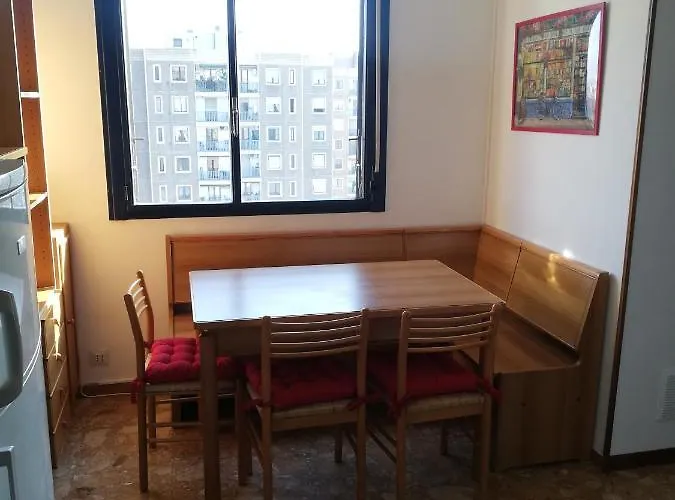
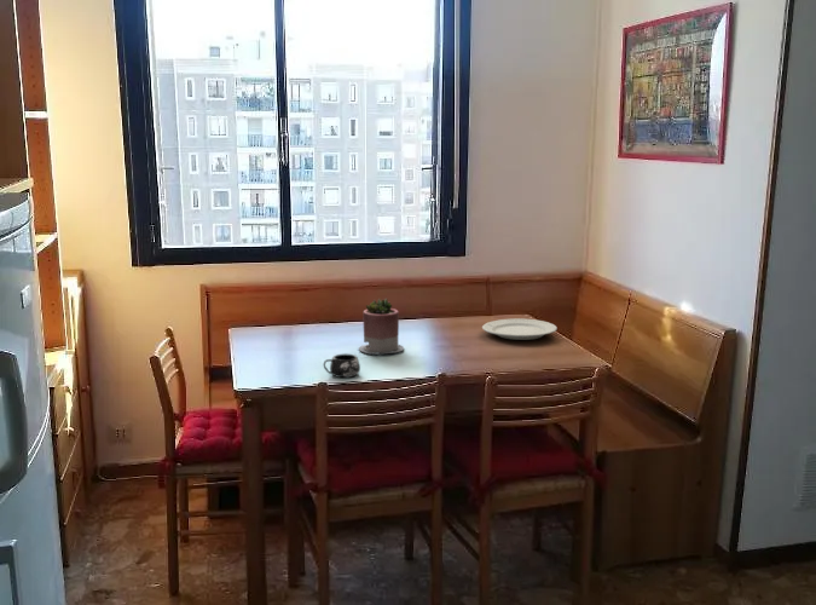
+ mug [323,353,361,379]
+ chinaware [481,317,559,341]
+ succulent planter [358,296,405,356]
